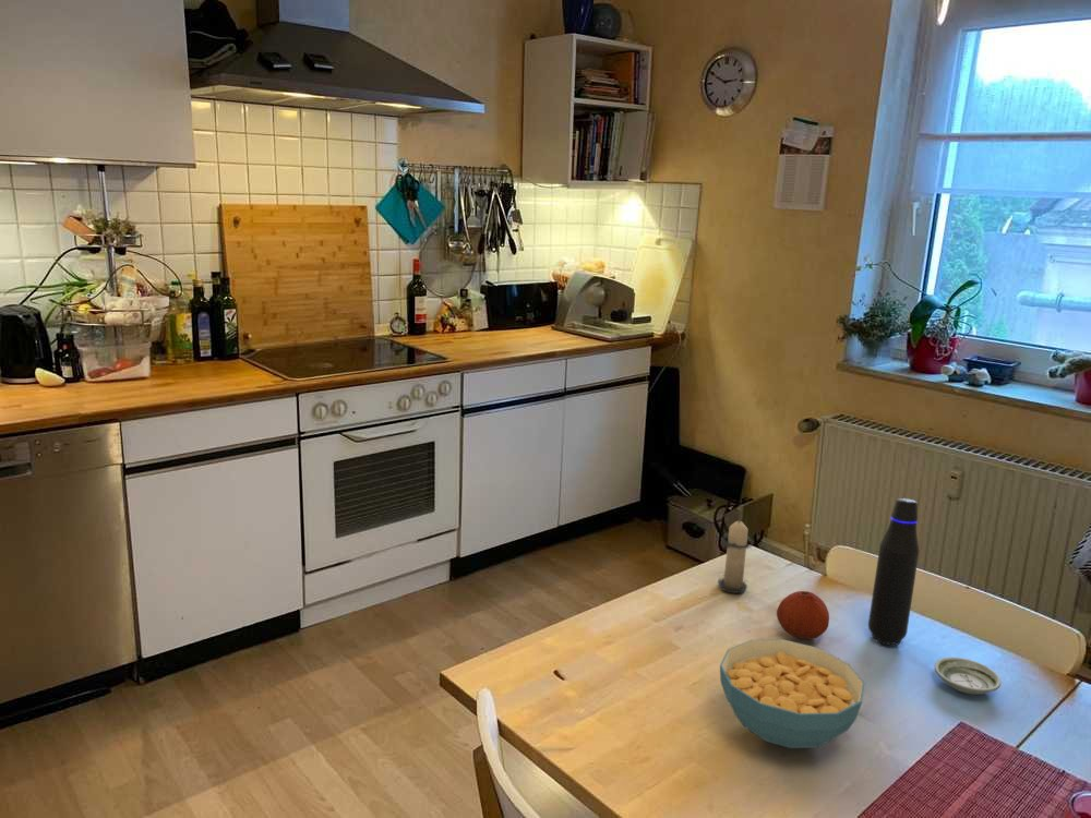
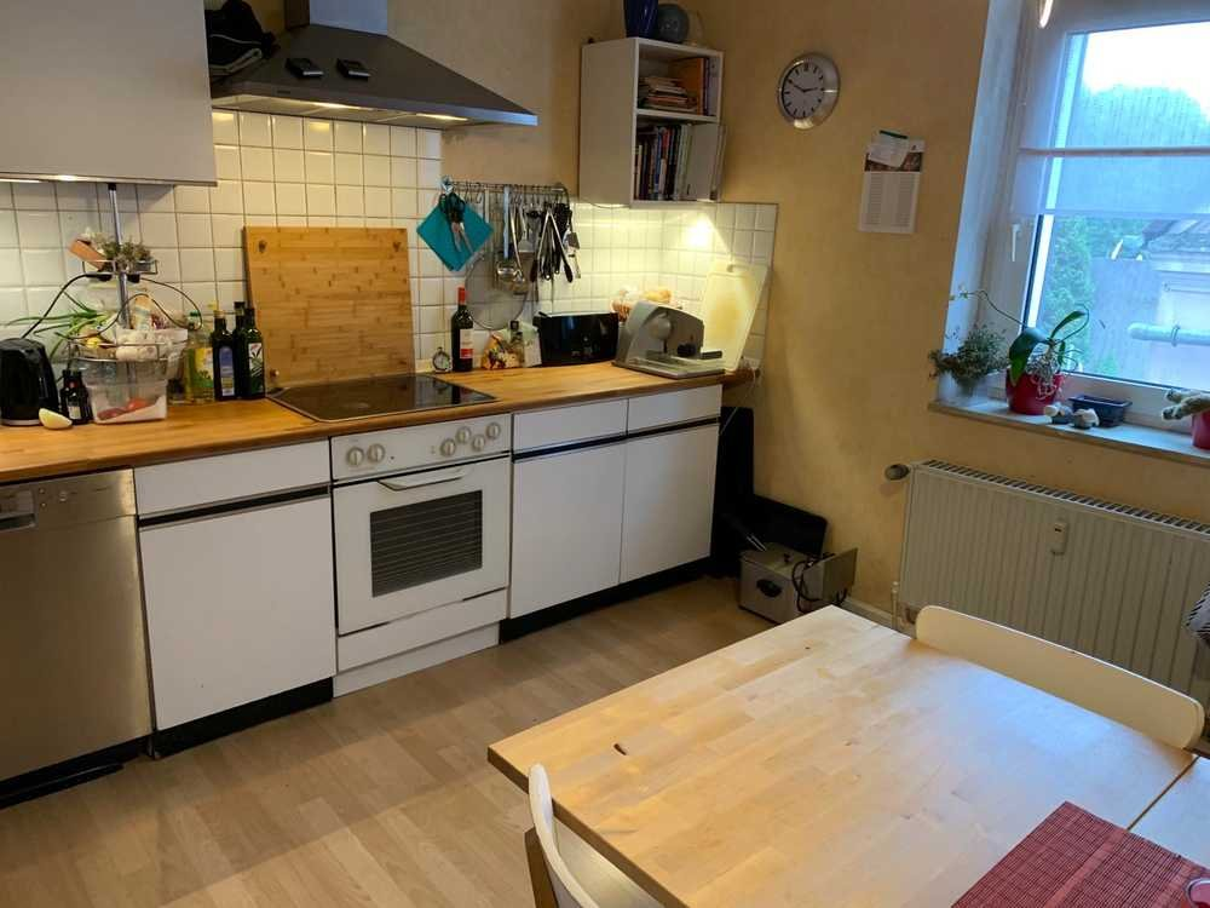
- fruit [776,590,830,640]
- water bottle [867,497,920,646]
- cereal bowl [719,639,866,749]
- candle [717,516,755,594]
- saucer [934,657,1002,696]
